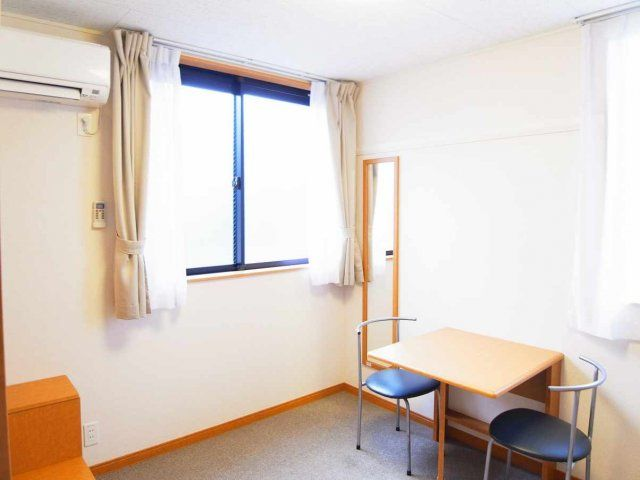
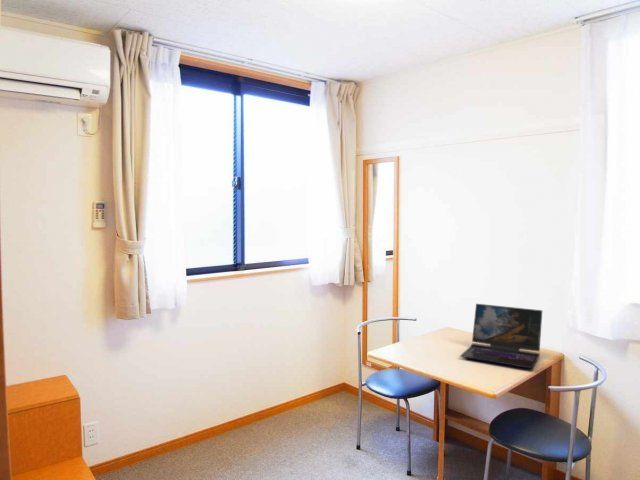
+ laptop [459,303,543,369]
